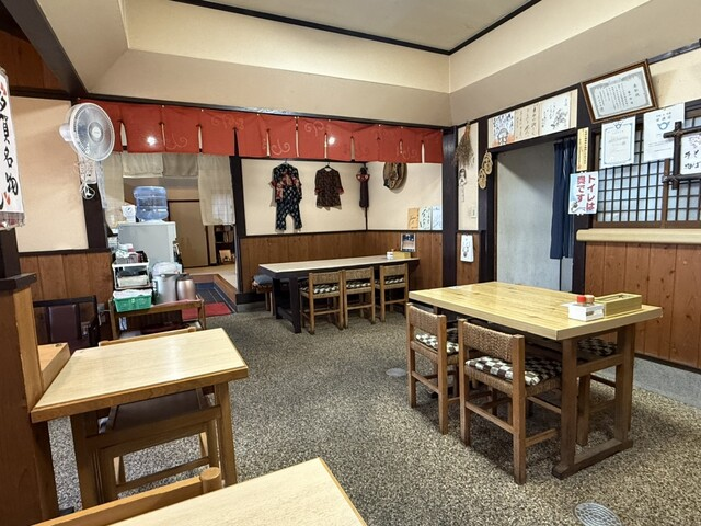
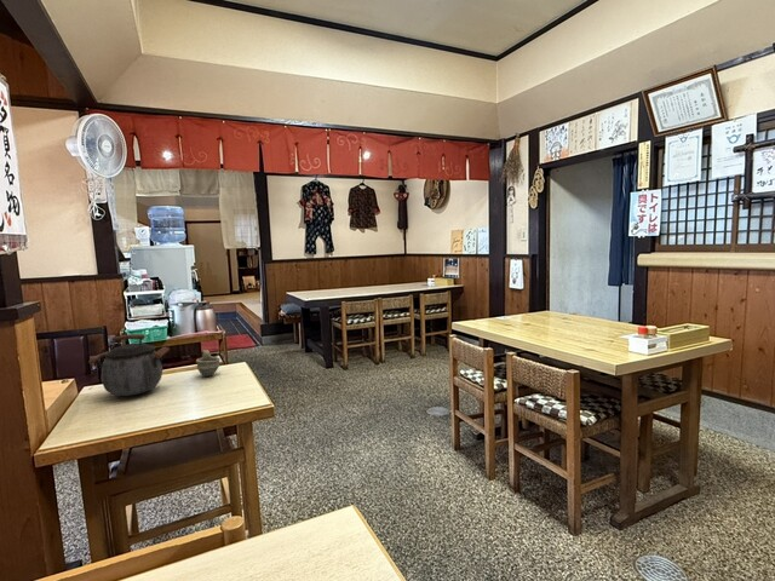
+ kettle [87,333,171,397]
+ cup [195,349,222,378]
